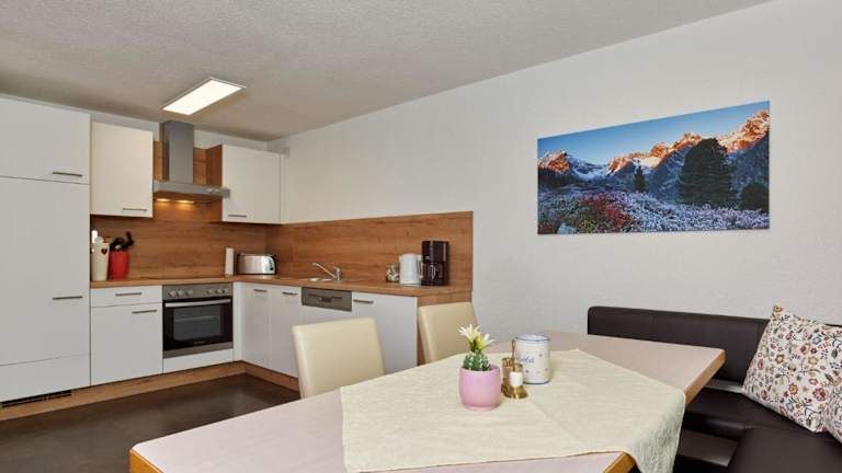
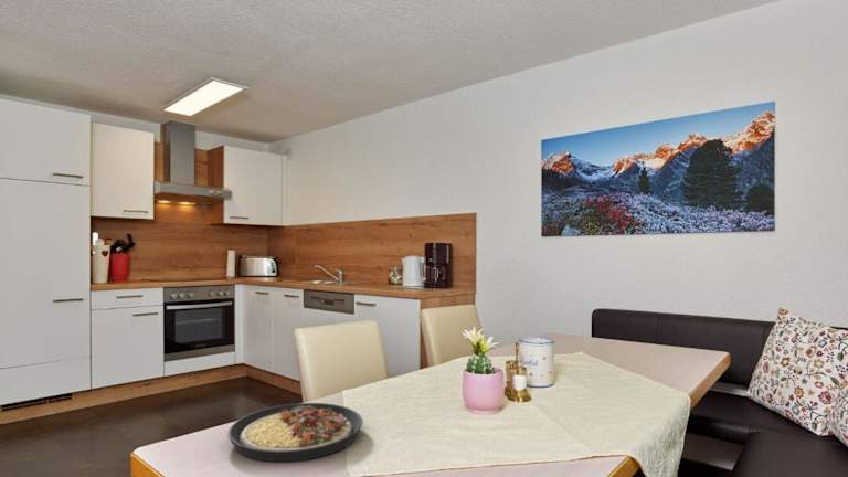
+ plate [227,402,363,463]
